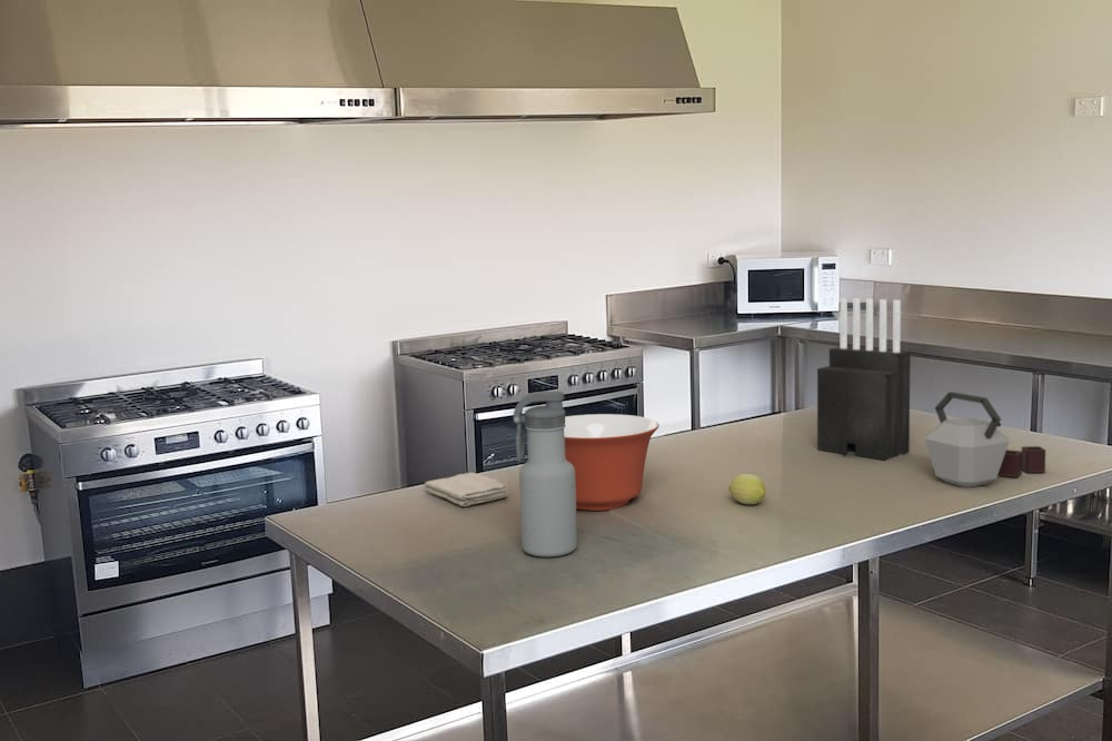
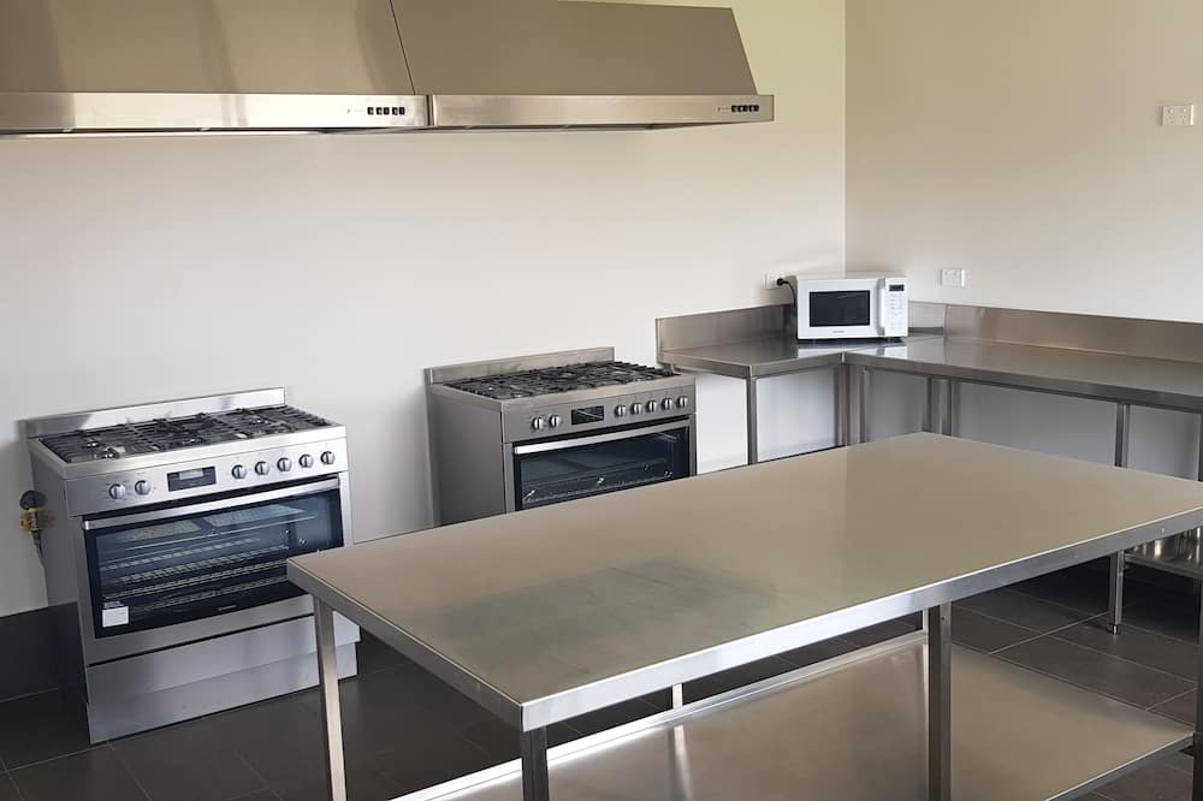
- kettle [924,391,1046,488]
- mixing bowl [564,413,659,512]
- knife block [816,297,912,462]
- fruit [727,473,767,505]
- washcloth [423,472,509,507]
- water bottle [513,391,578,559]
